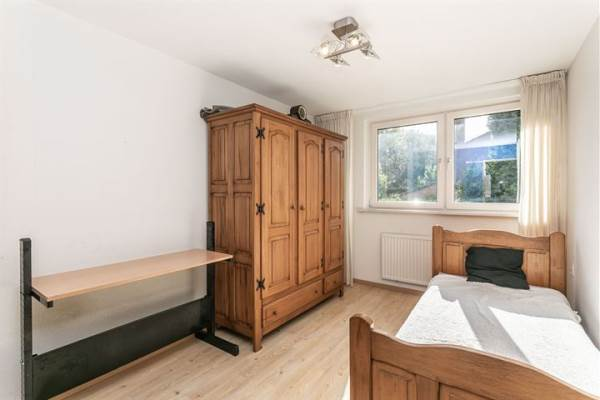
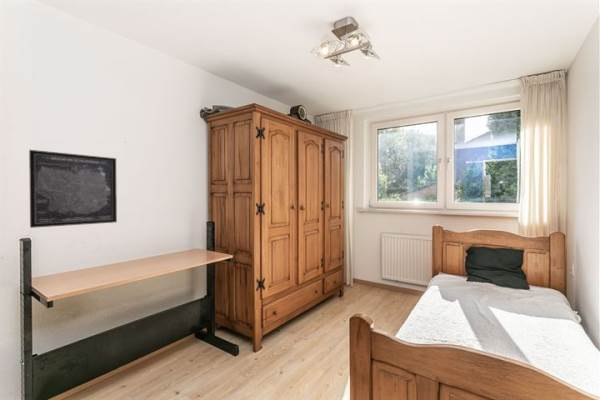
+ wall art [28,149,118,229]
